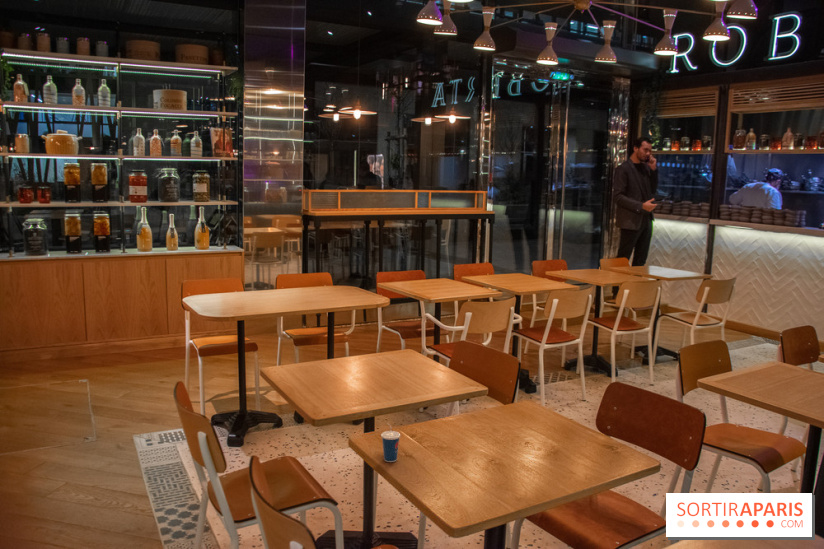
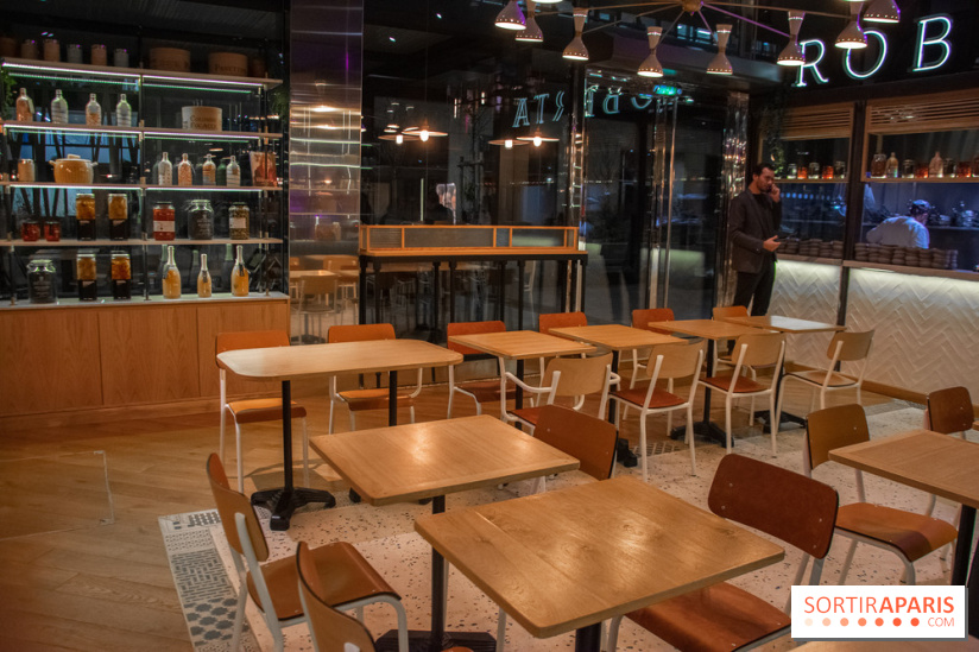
- cup [380,422,401,463]
